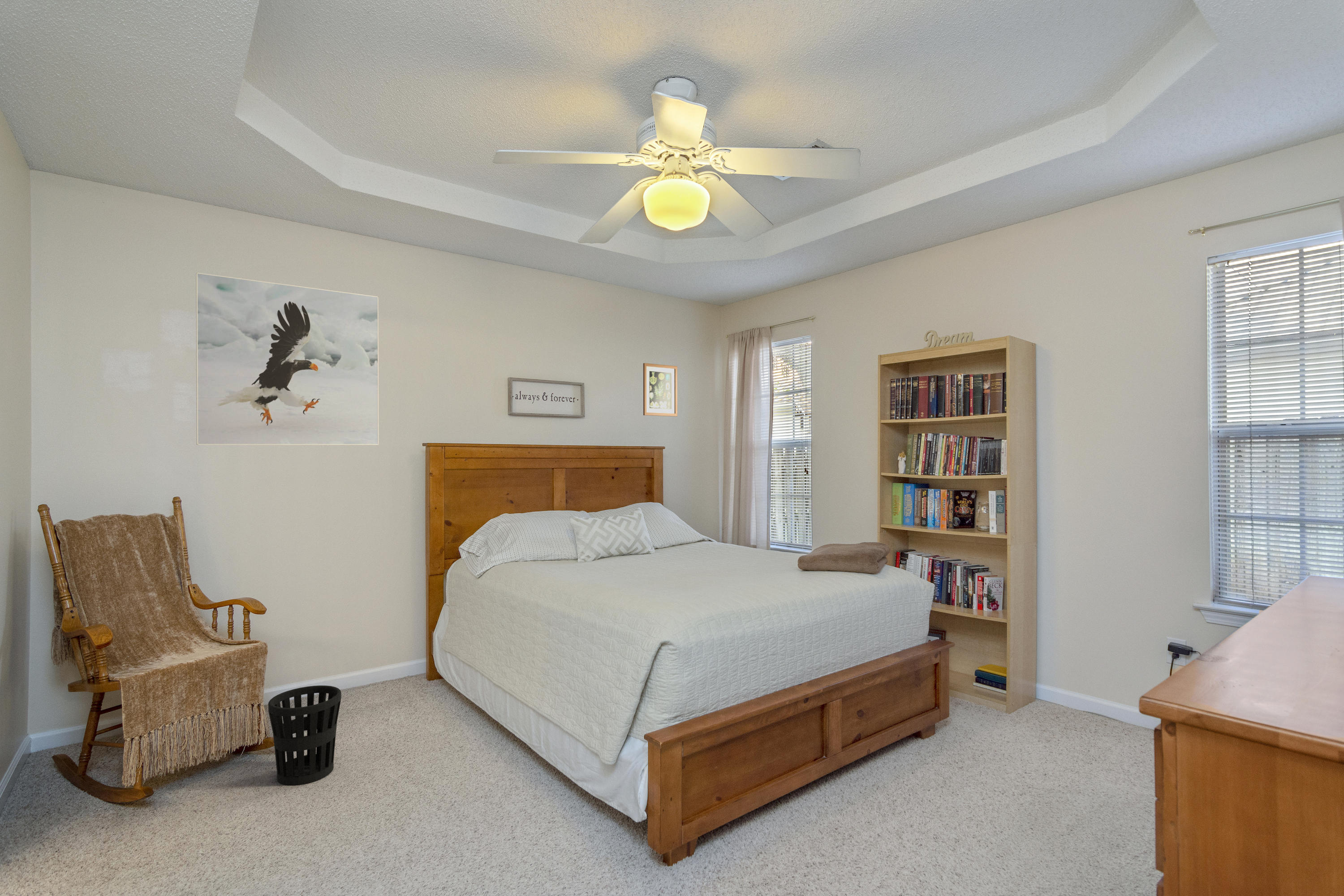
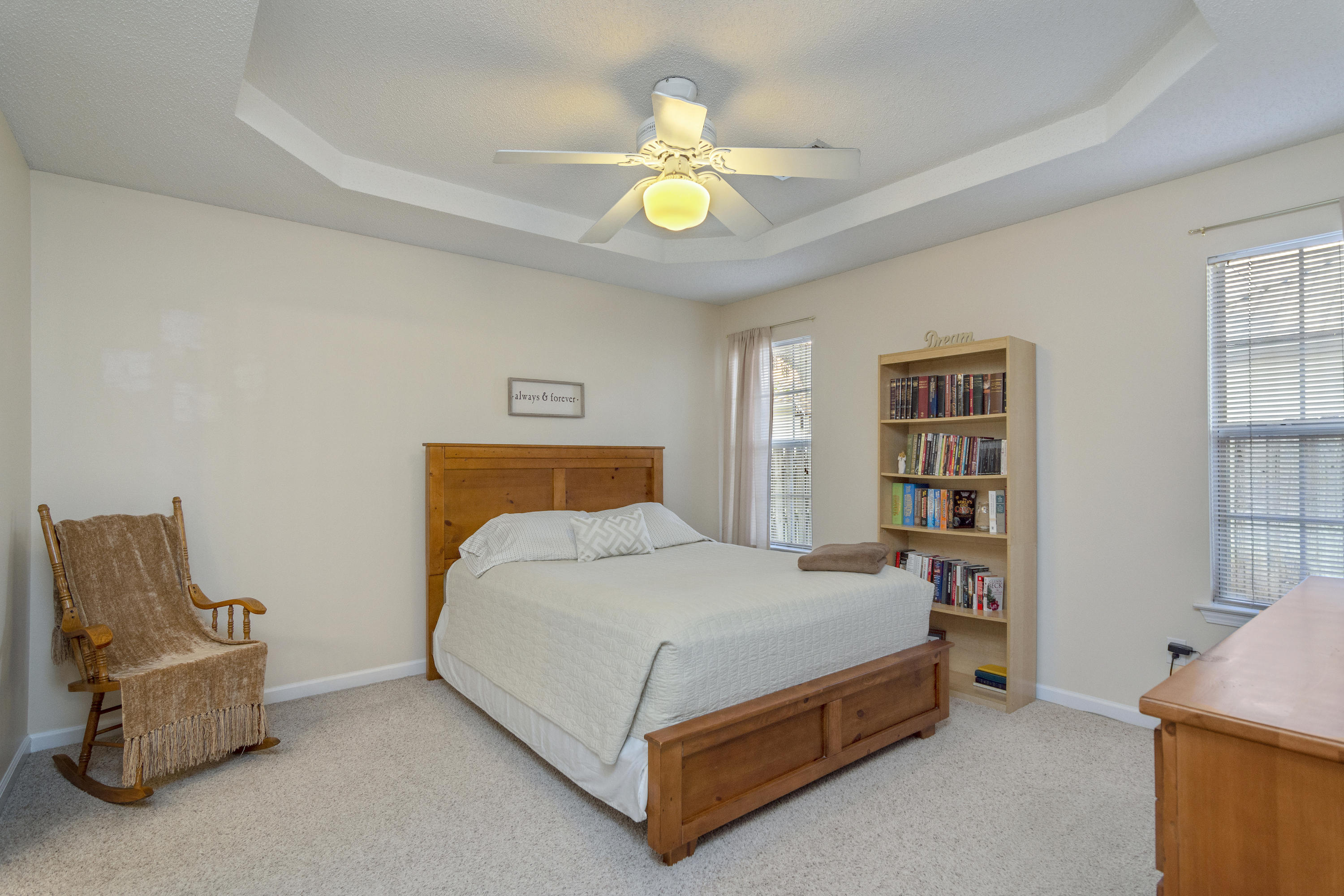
- wall art [643,362,678,417]
- wastebasket [268,685,342,786]
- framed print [196,272,379,445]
